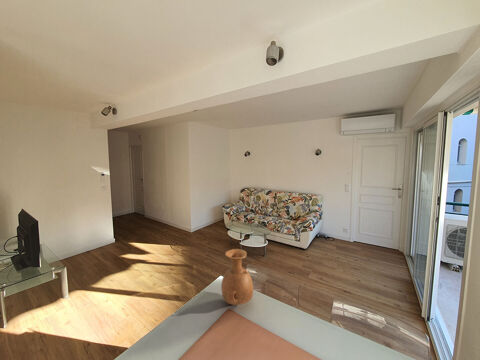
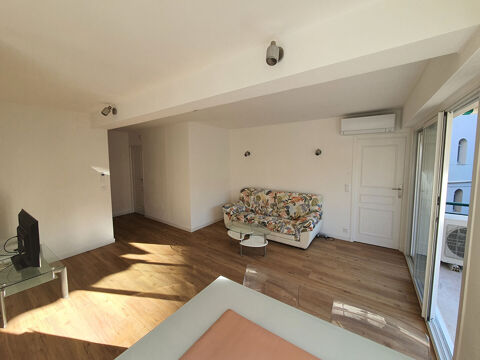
- vase [220,248,254,306]
